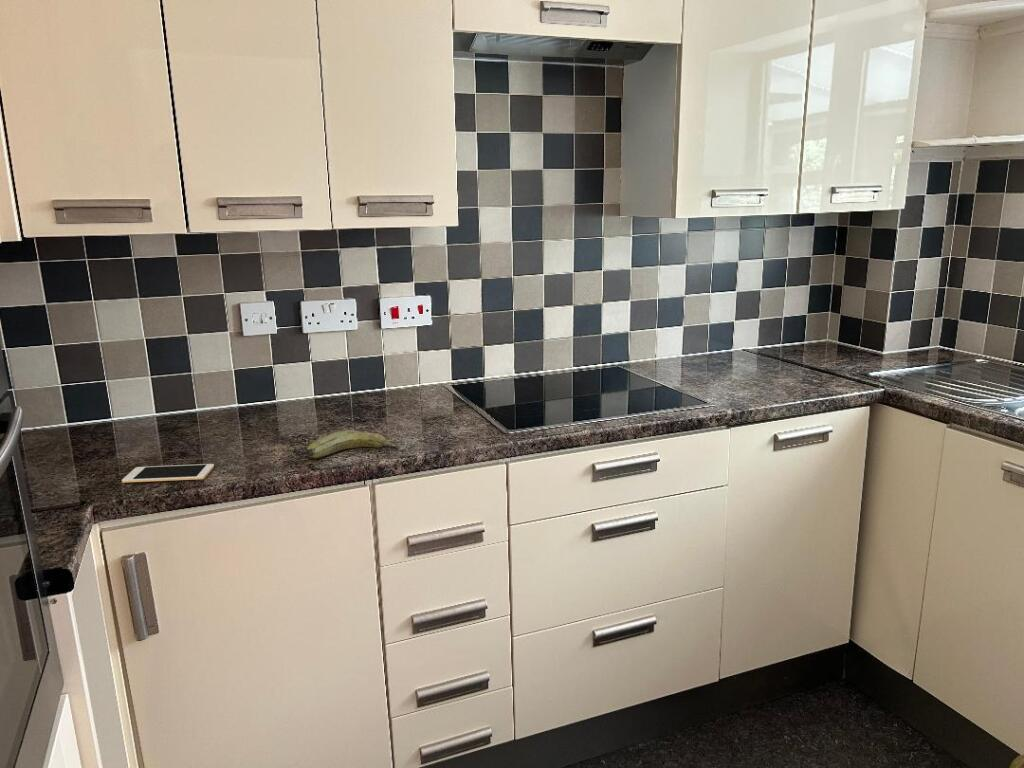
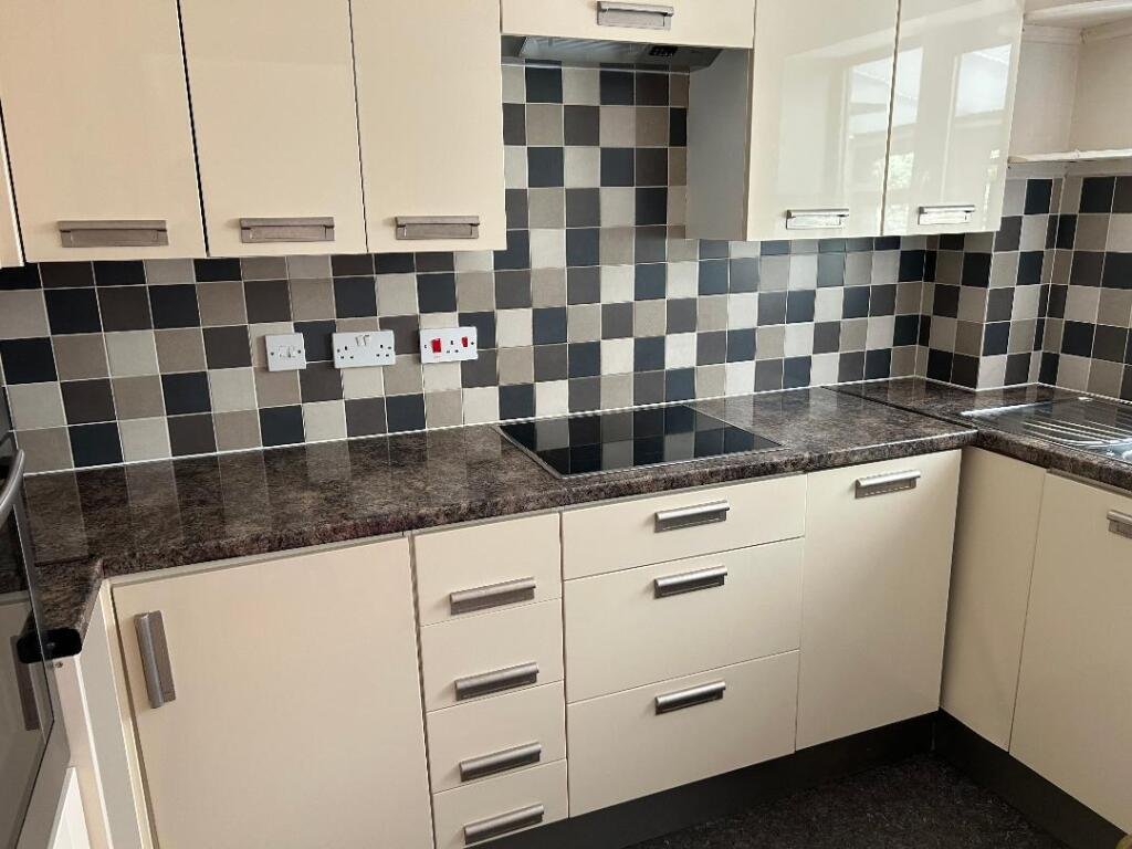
- fruit [305,429,408,459]
- cell phone [121,463,215,484]
